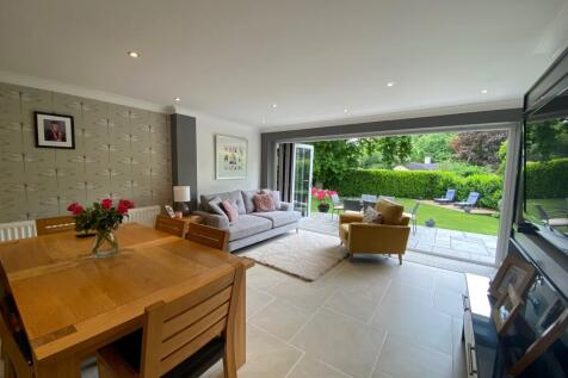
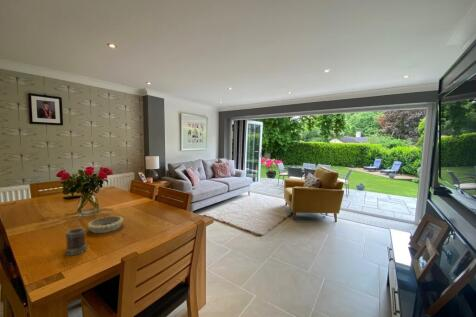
+ mug [64,227,88,257]
+ decorative bowl [86,215,125,234]
